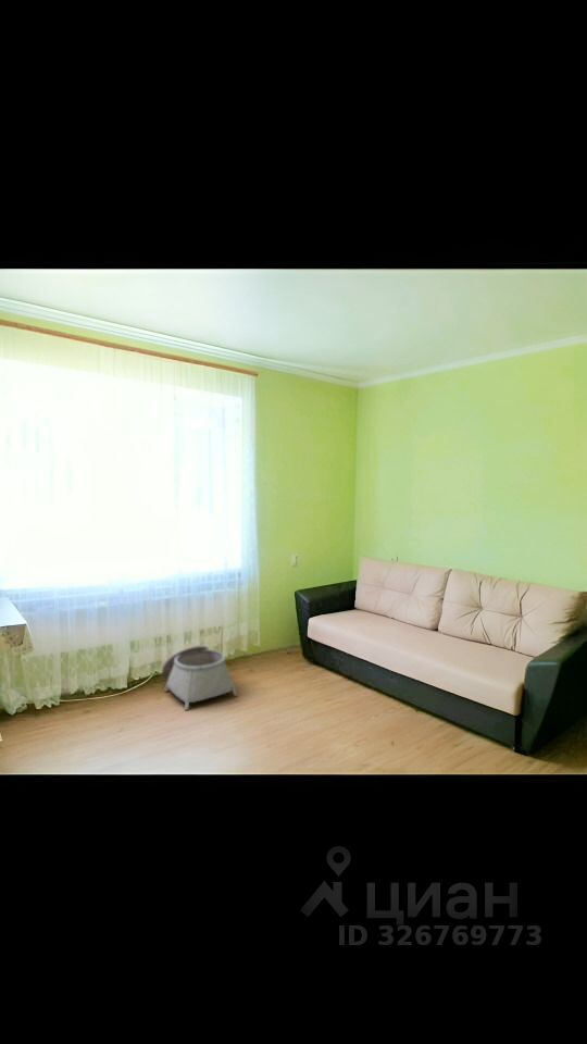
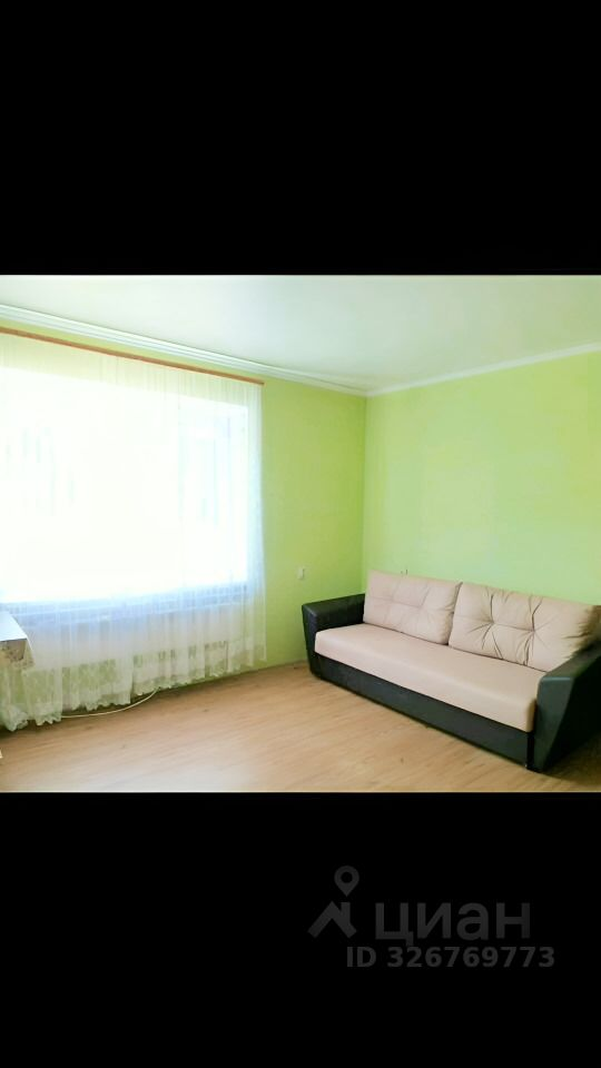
- basket [161,644,239,711]
